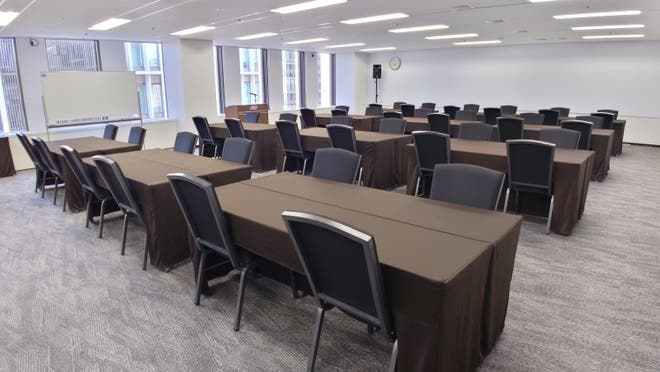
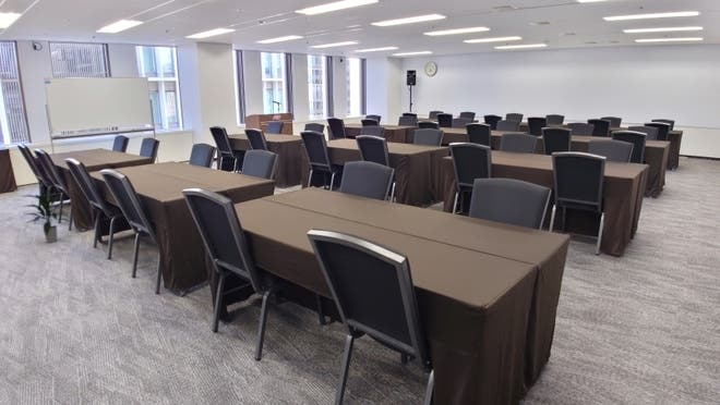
+ indoor plant [19,186,71,244]
